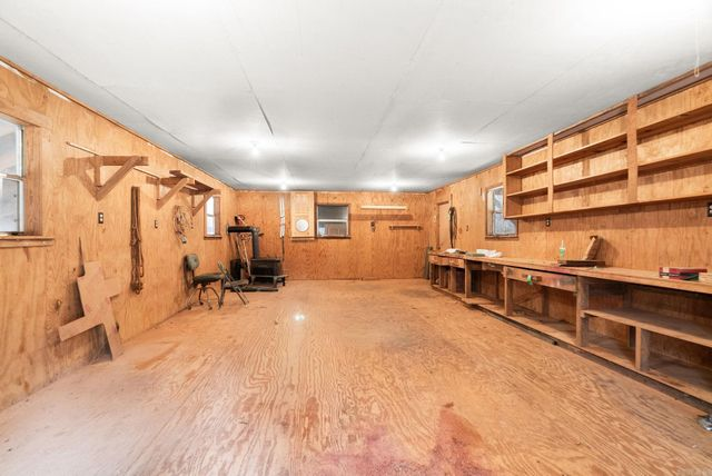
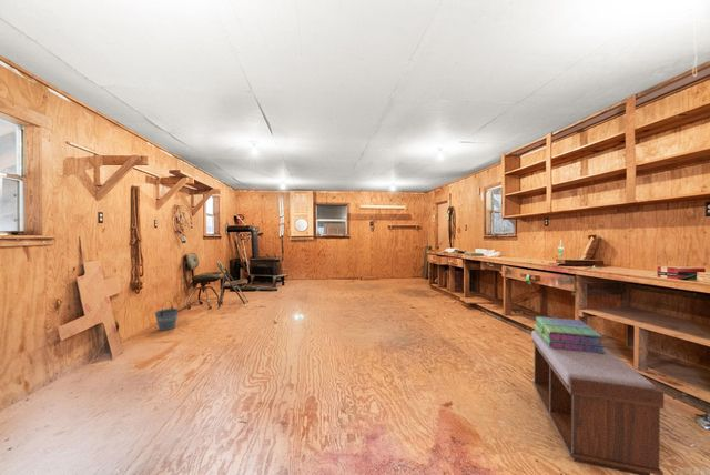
+ bucket [153,299,180,332]
+ stack of books [532,315,607,354]
+ bench [530,330,665,475]
